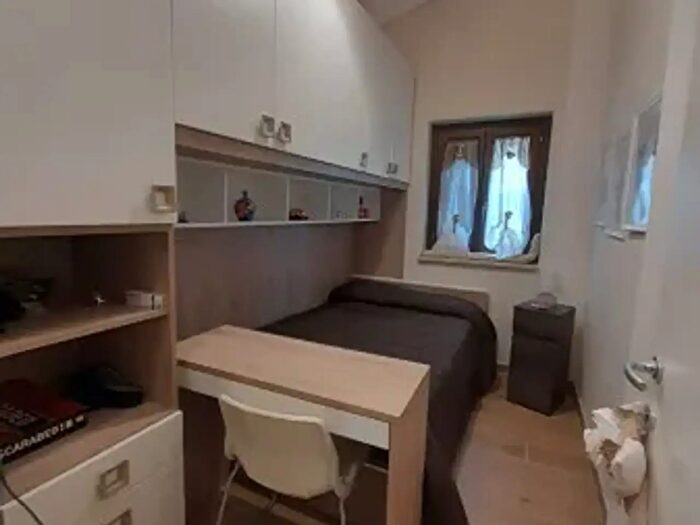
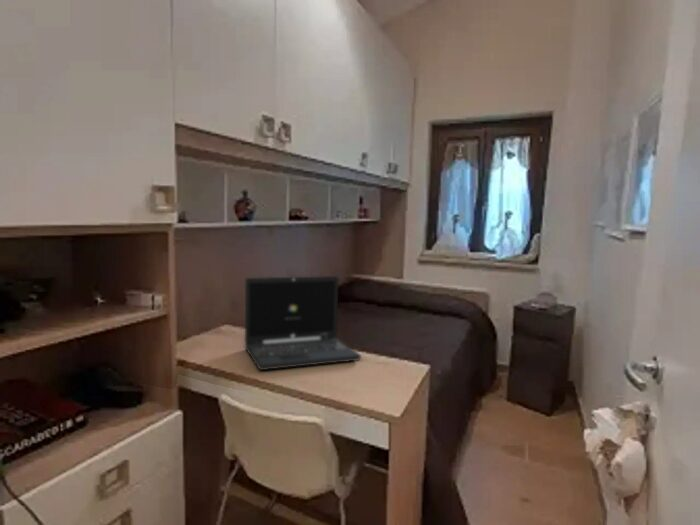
+ laptop [244,275,362,371]
